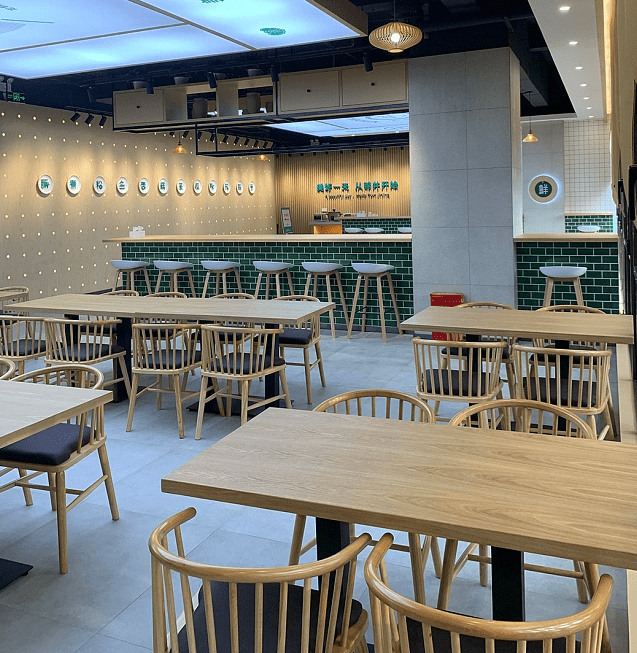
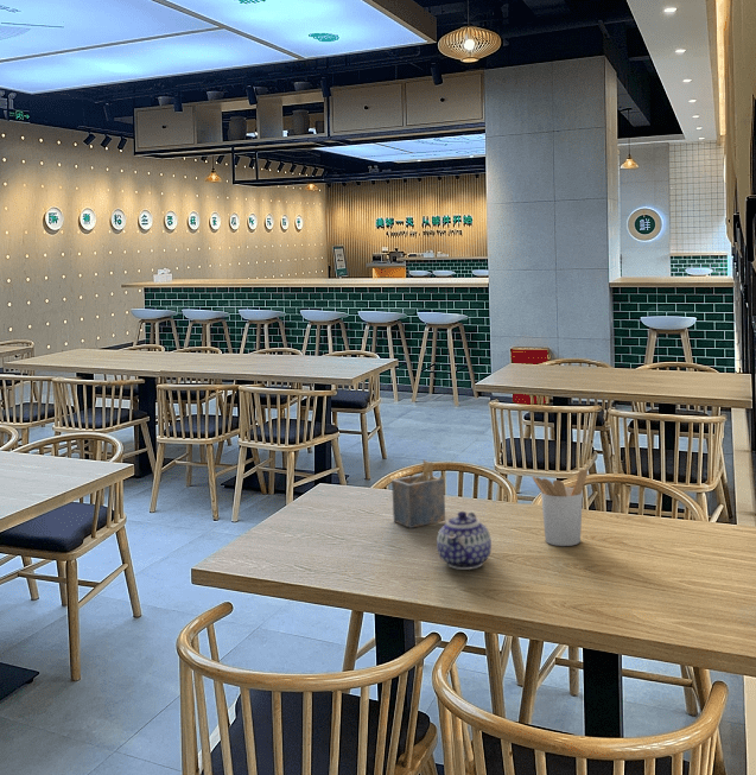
+ utensil holder [532,468,589,547]
+ napkin holder [390,458,446,529]
+ teapot [436,510,493,571]
